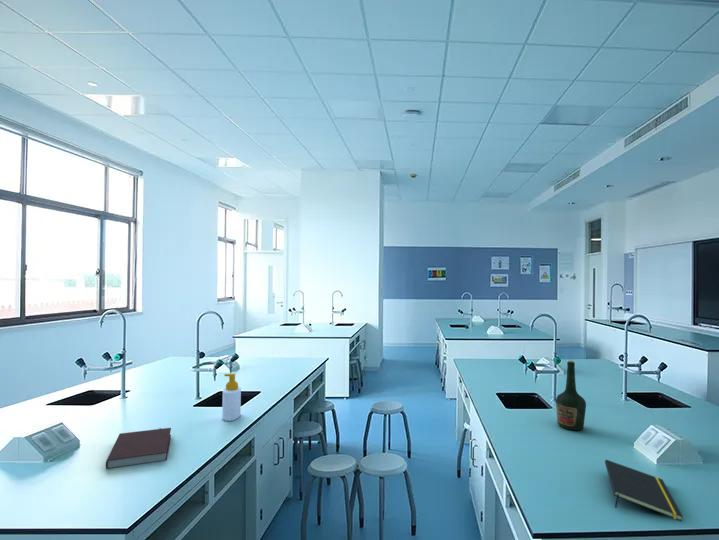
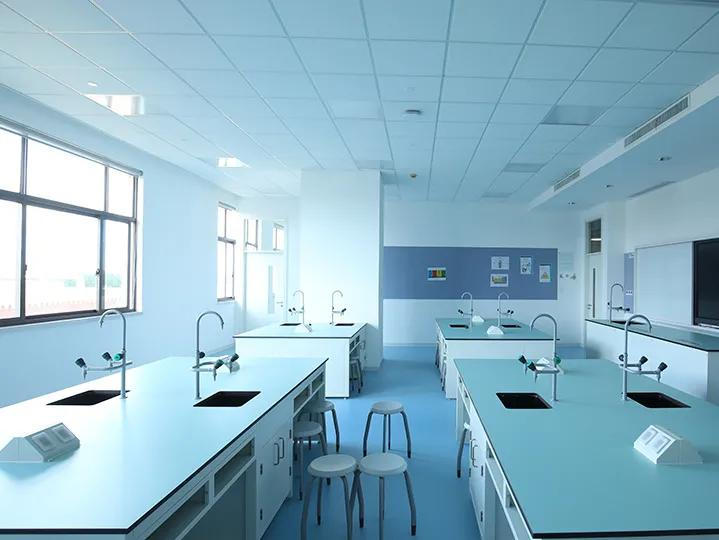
- soap bottle [221,372,242,422]
- notepad [604,459,684,522]
- notebook [105,427,172,470]
- bottle [555,360,587,431]
